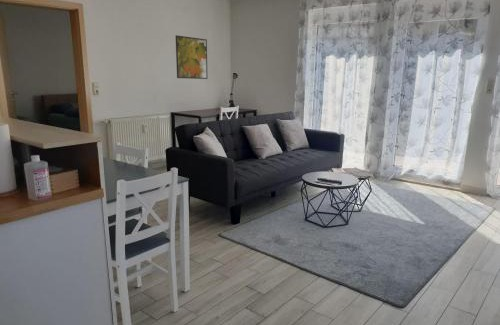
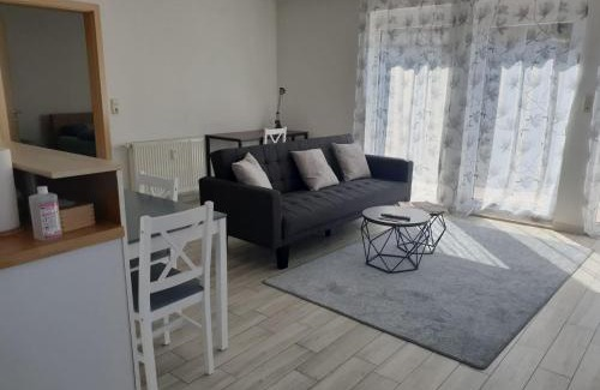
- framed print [175,34,209,80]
